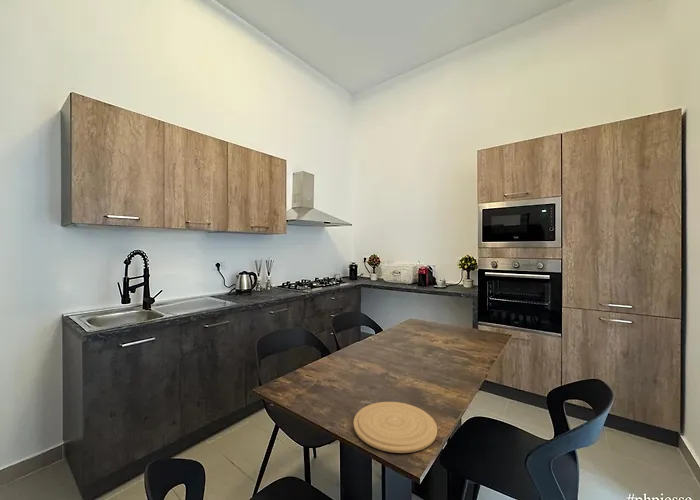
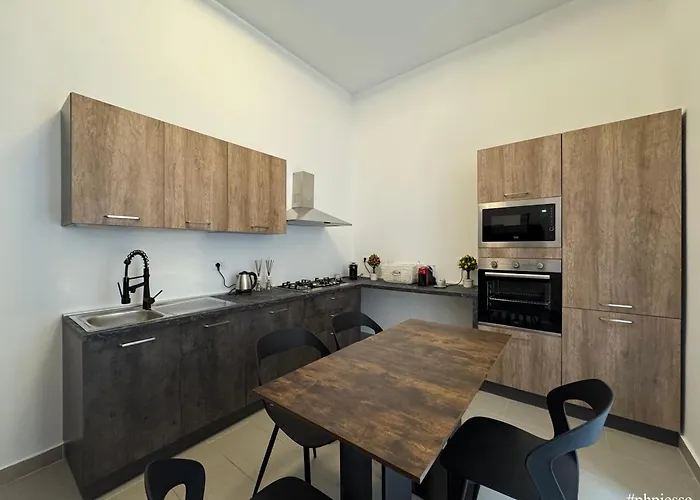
- plate [352,401,438,454]
